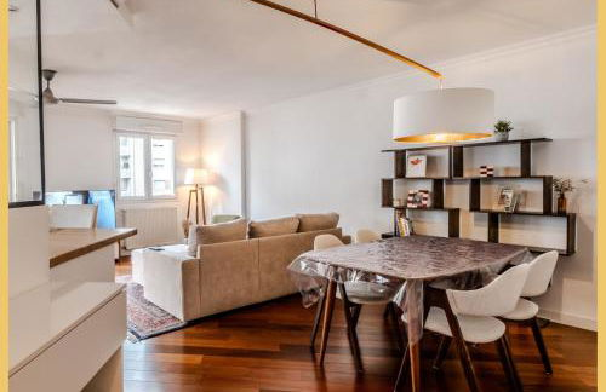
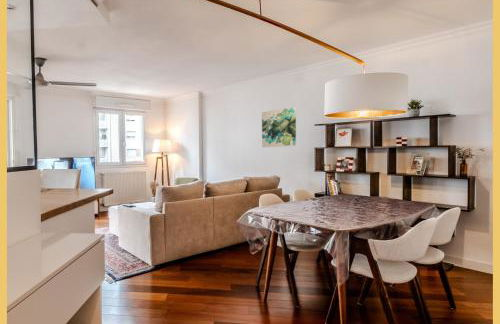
+ wall art [261,106,297,148]
